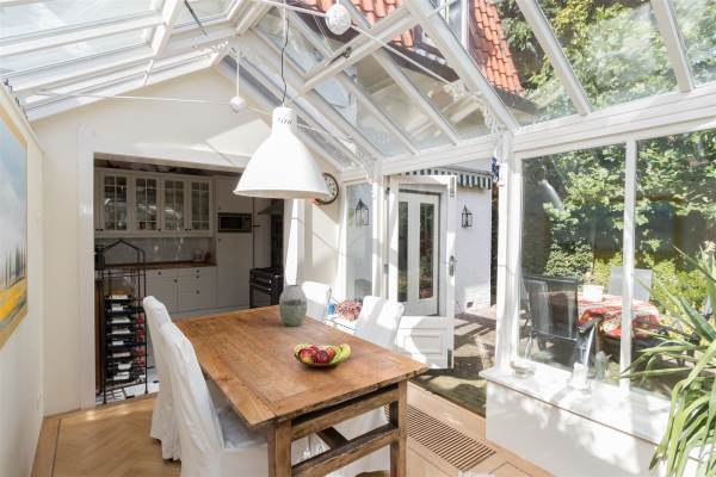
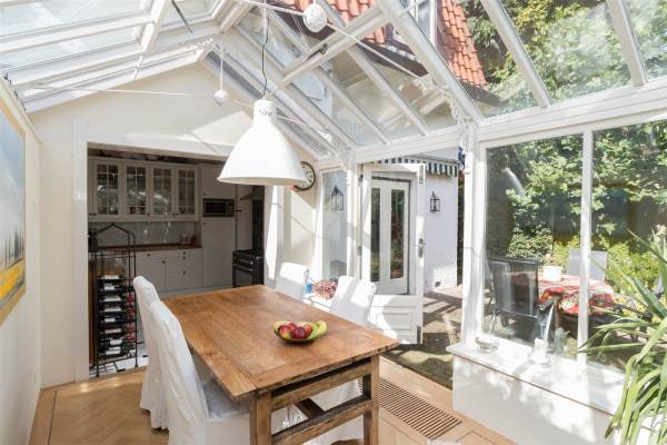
- vase [278,284,308,328]
